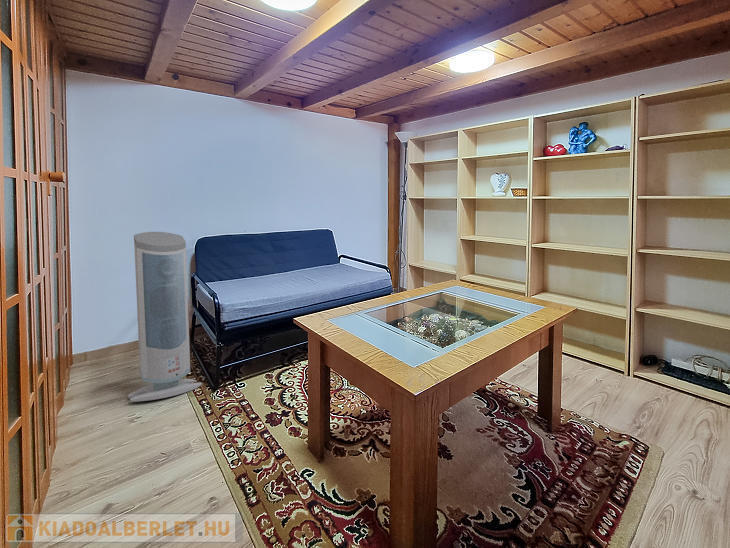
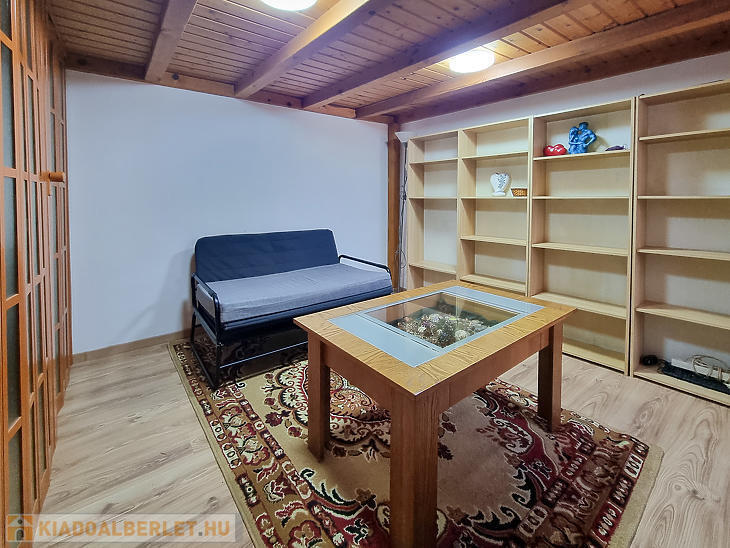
- air purifier [127,231,203,403]
